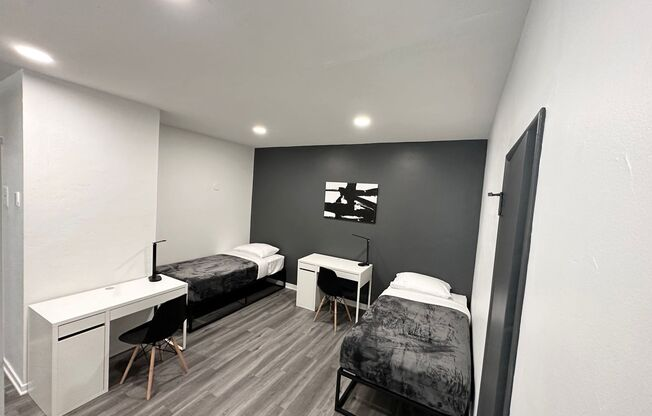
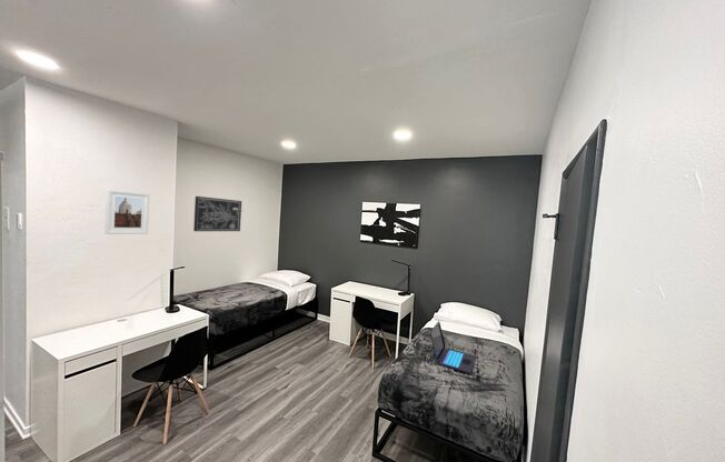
+ laptop [429,320,476,374]
+ wall art [192,195,242,232]
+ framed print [103,188,150,235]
